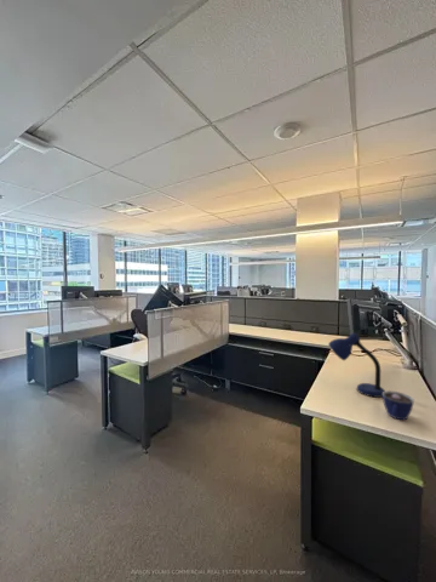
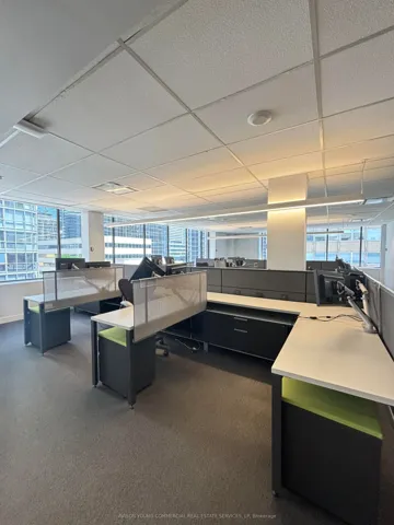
- desk lamp [327,332,386,399]
- cup [382,389,415,421]
